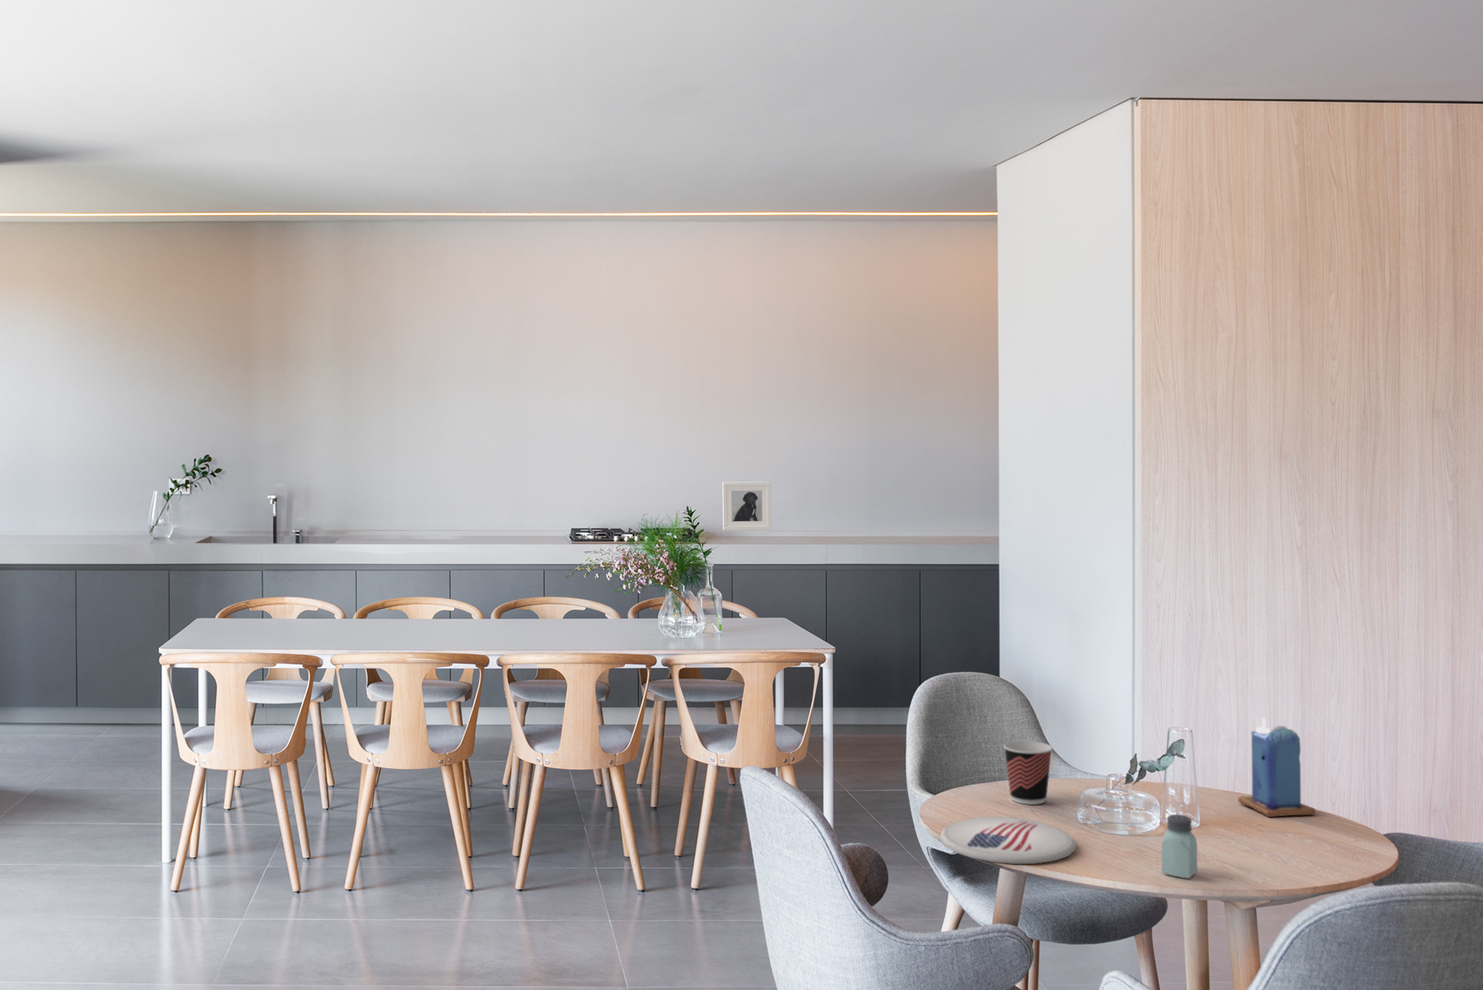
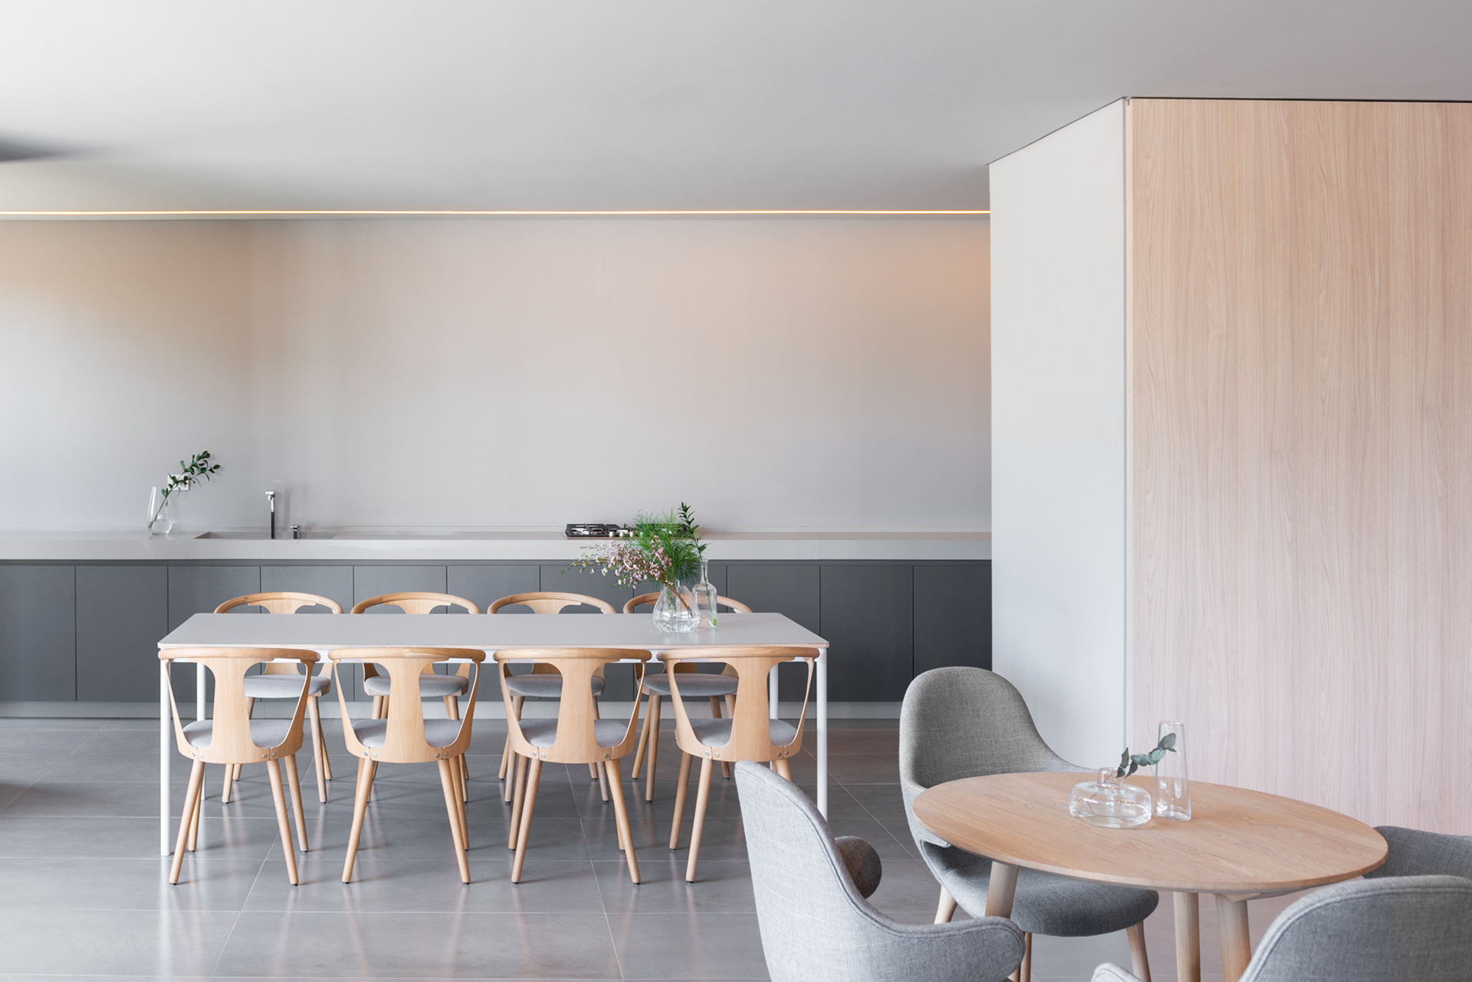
- cup [1002,740,1053,805]
- plate [938,817,1076,865]
- candle [1238,717,1316,818]
- saltshaker [1161,814,1198,880]
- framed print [723,481,771,531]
